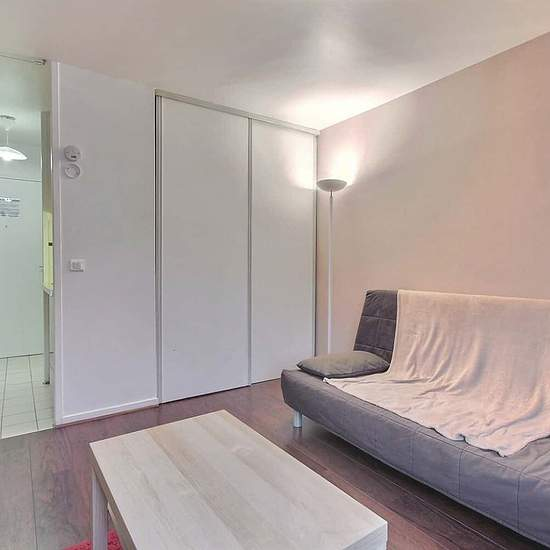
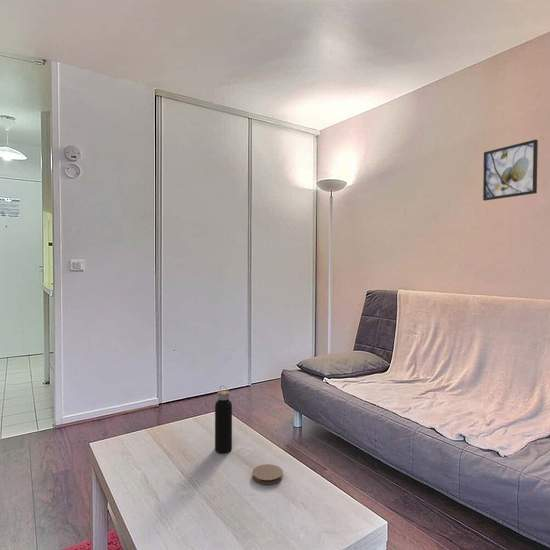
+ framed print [482,138,539,202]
+ coaster [251,463,283,485]
+ water bottle [214,385,233,454]
